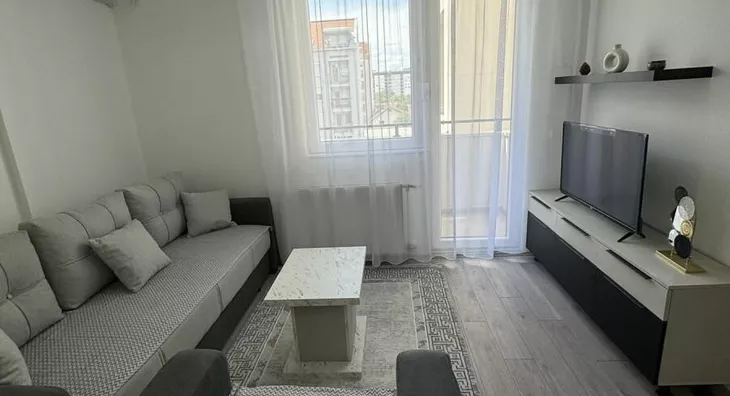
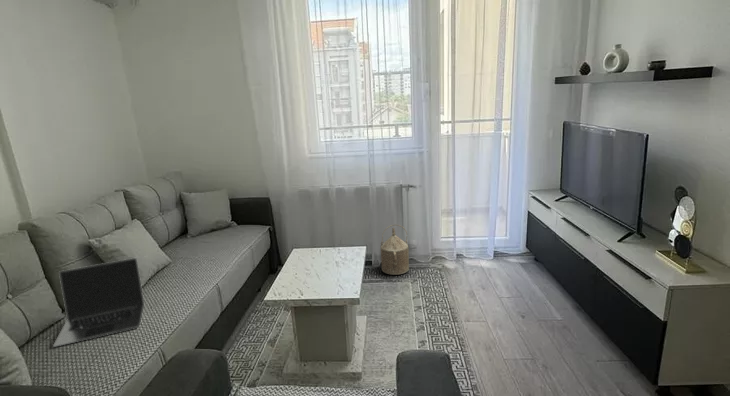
+ watering can [380,224,410,276]
+ laptop [52,257,145,348]
